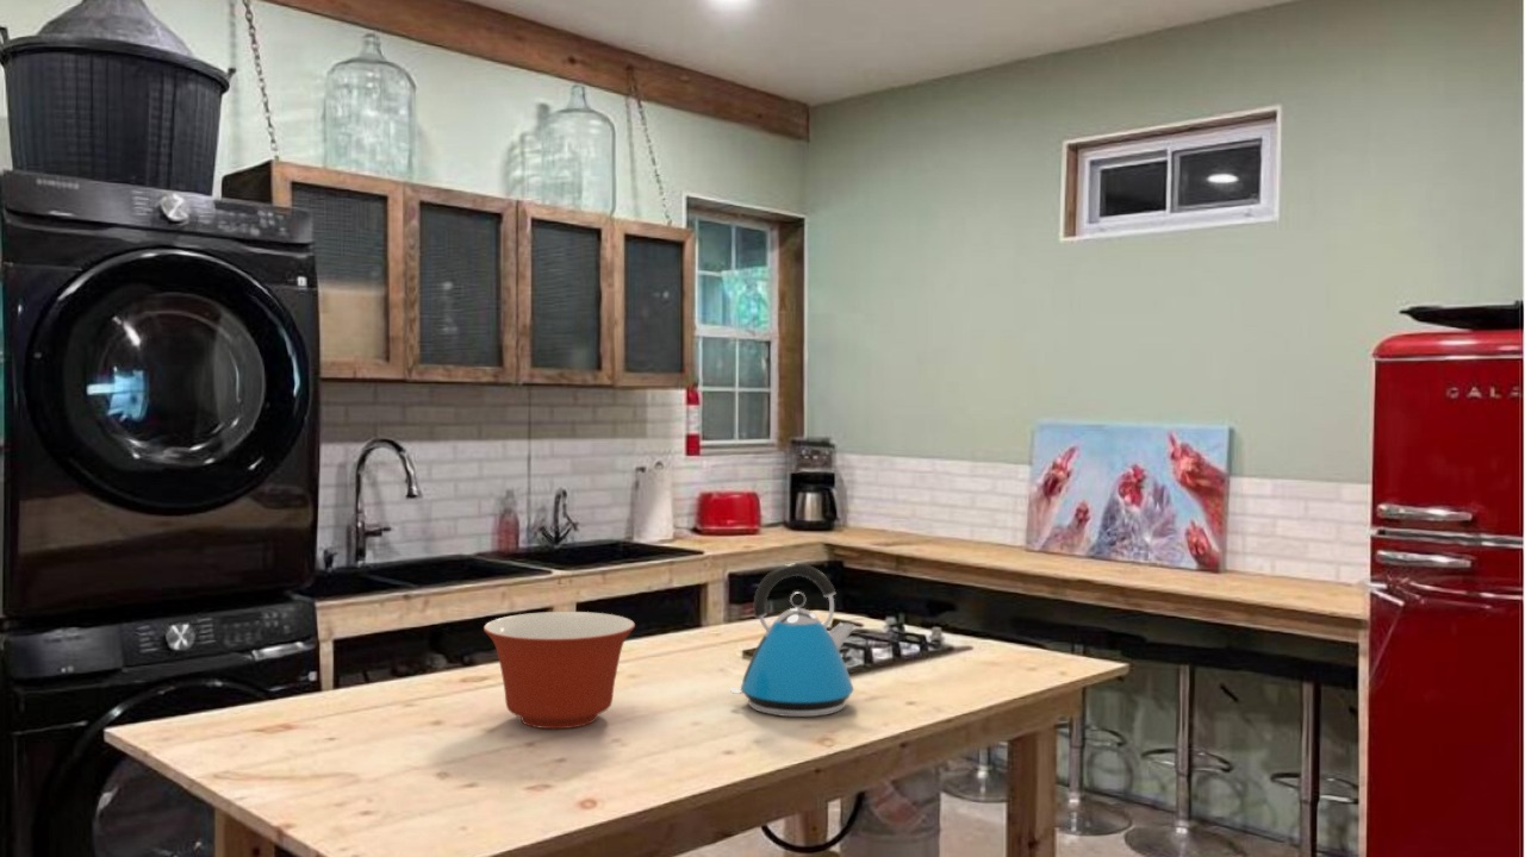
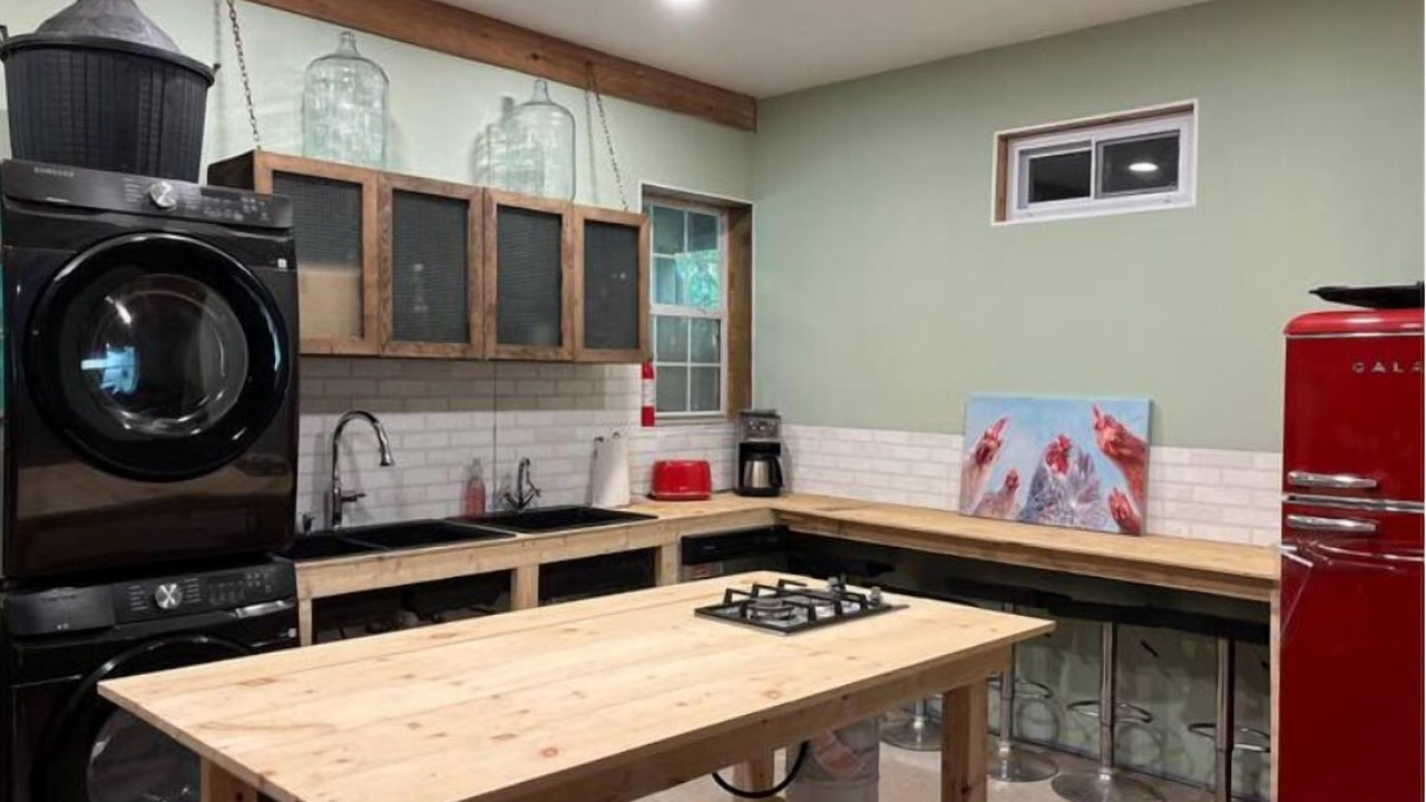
- kettle [730,562,857,718]
- mixing bowl [483,611,636,730]
